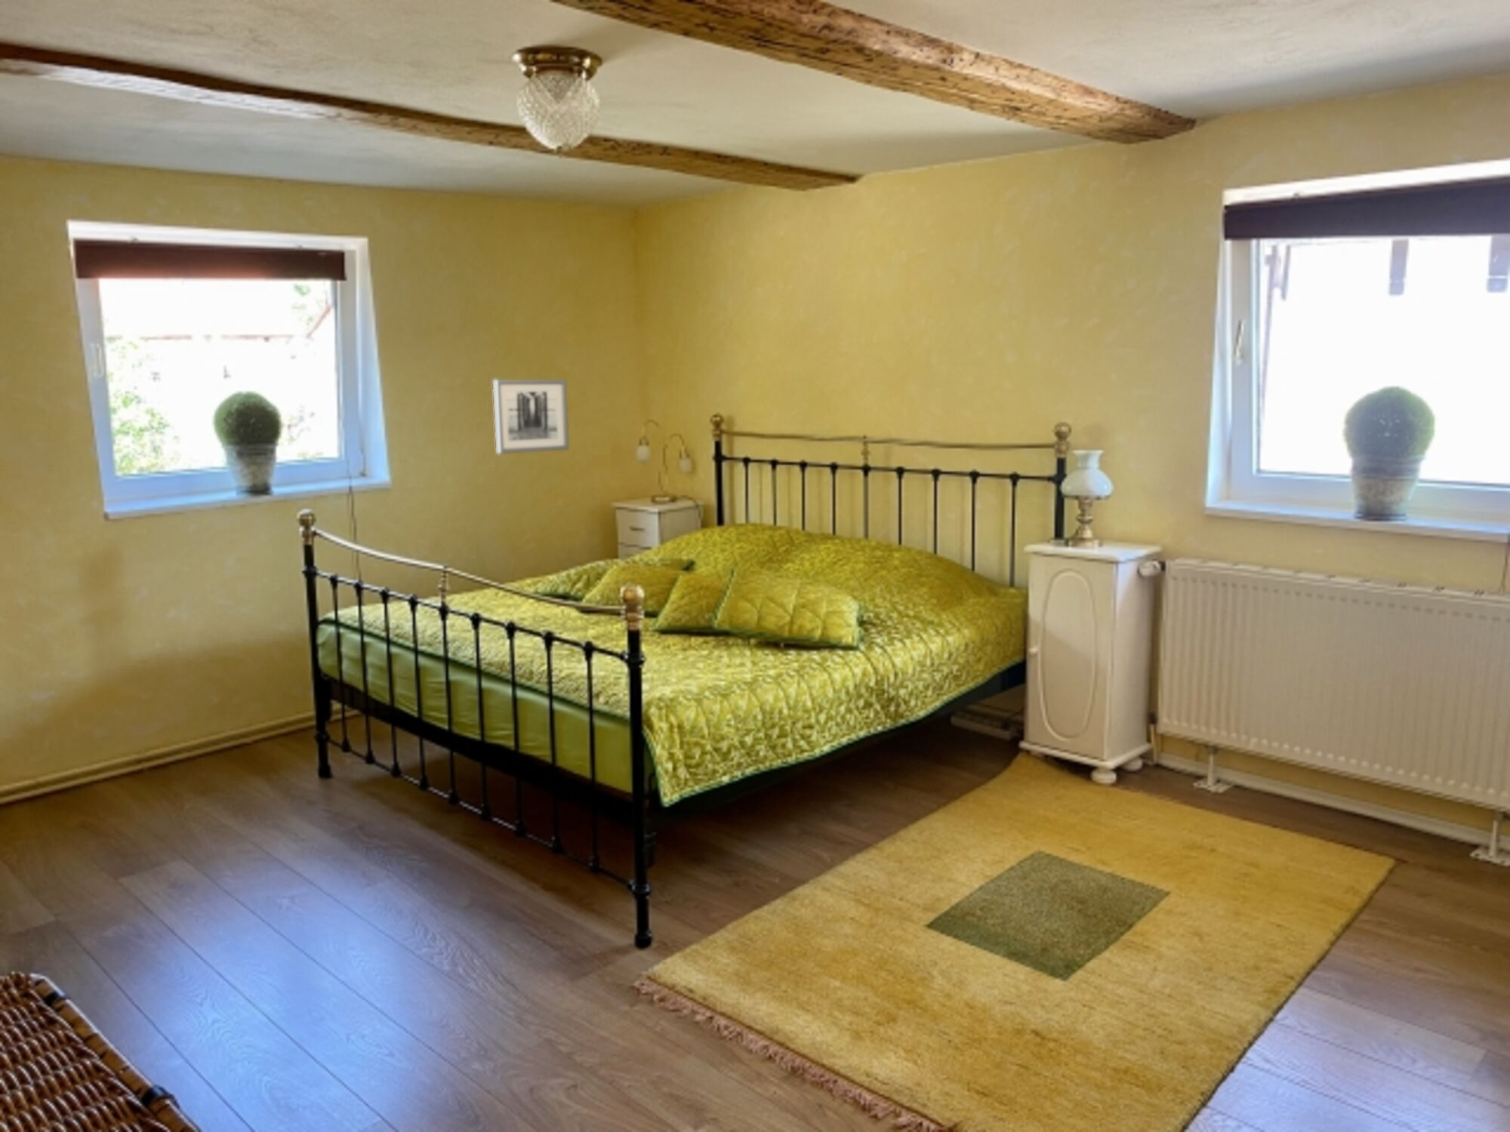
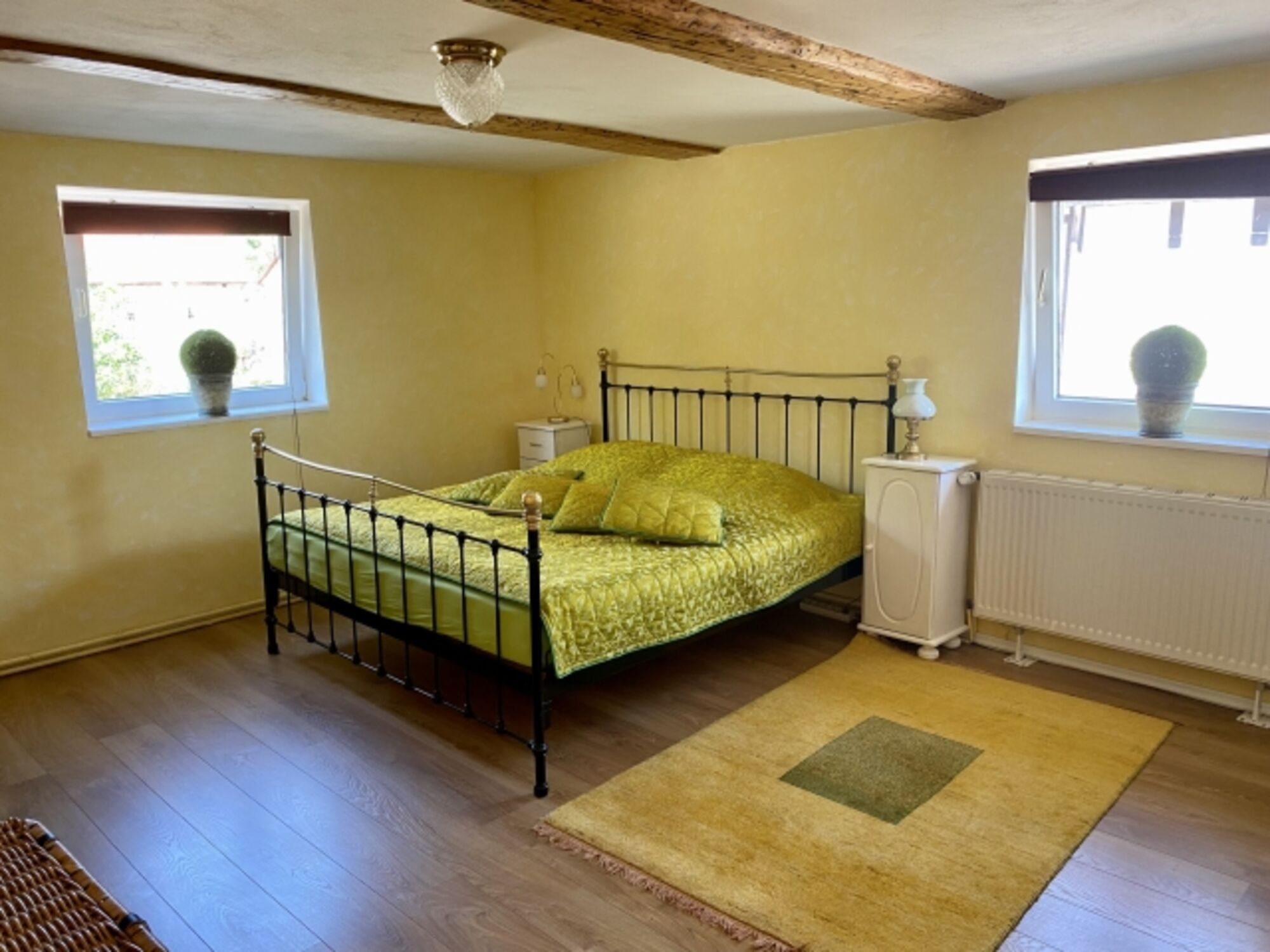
- wall art [492,379,570,454]
